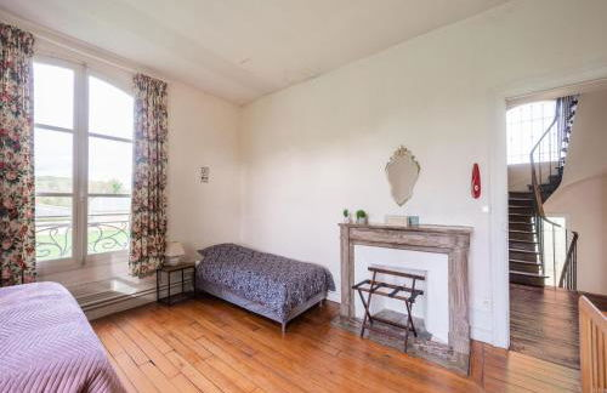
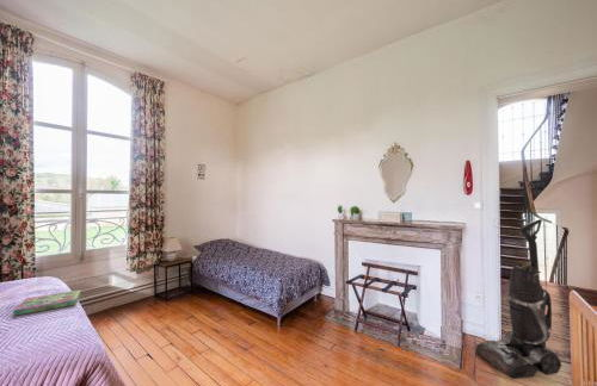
+ book [12,288,82,317]
+ vacuum cleaner [474,218,562,380]
